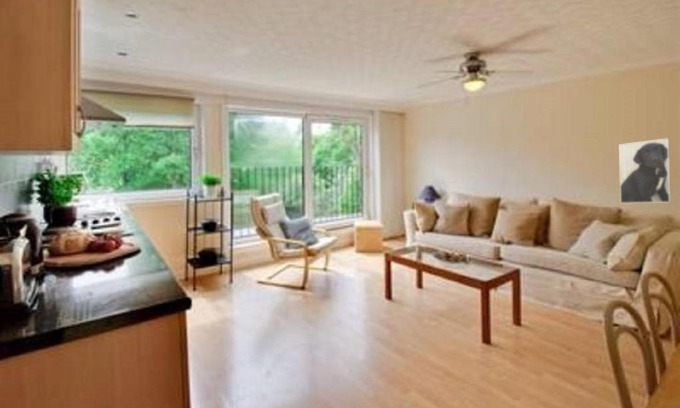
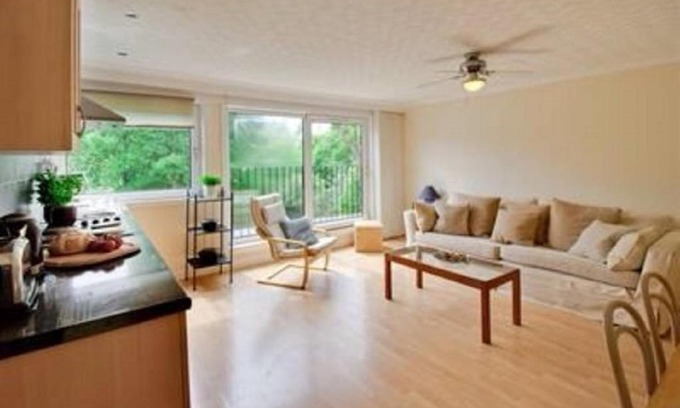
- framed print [618,137,672,204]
